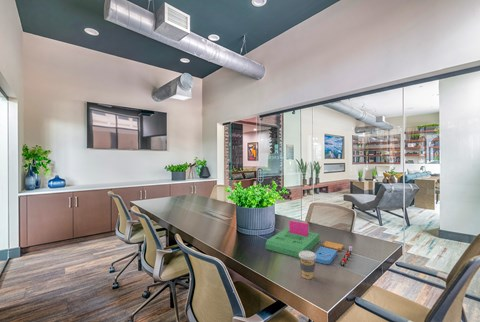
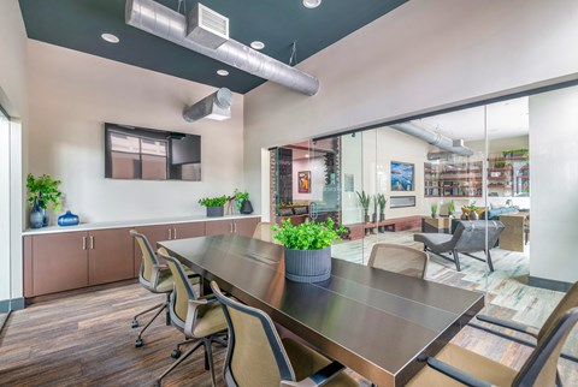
- coffee cup [299,250,316,280]
- board game [265,220,353,267]
